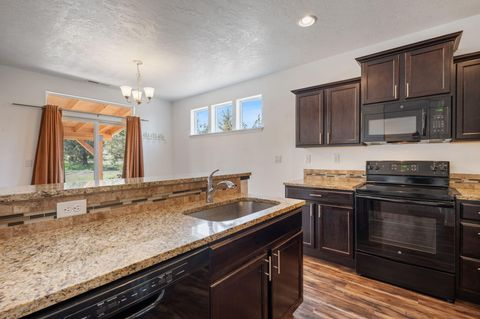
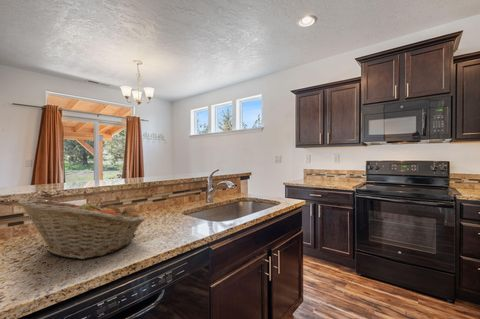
+ fruit basket [17,197,146,260]
